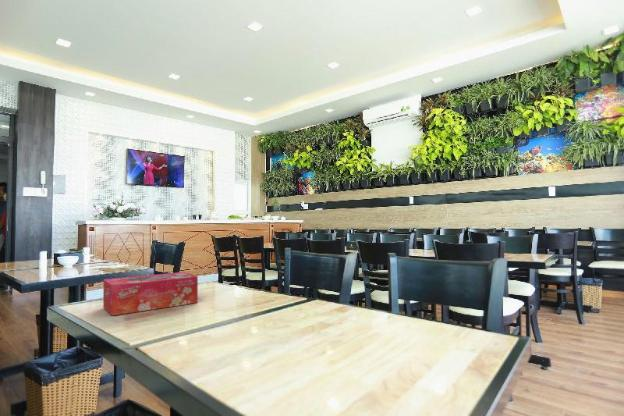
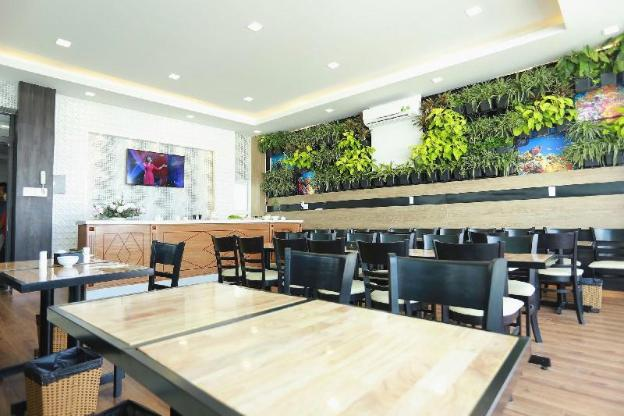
- tissue box [102,271,199,317]
